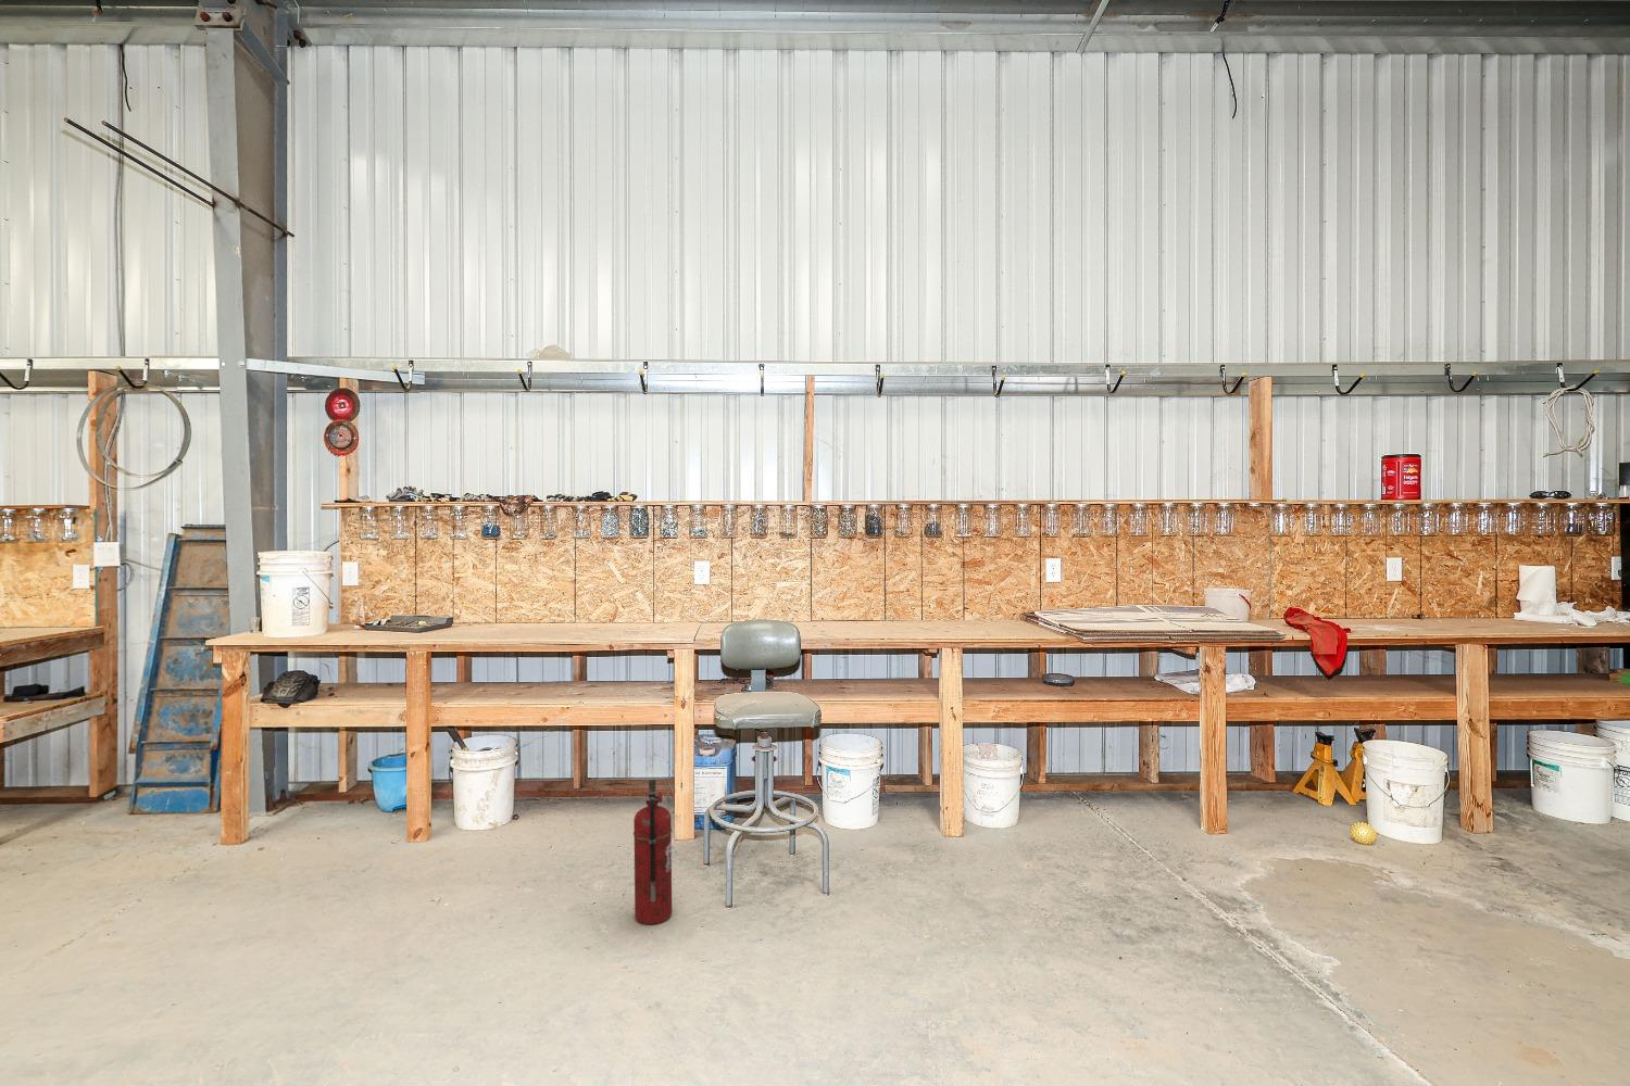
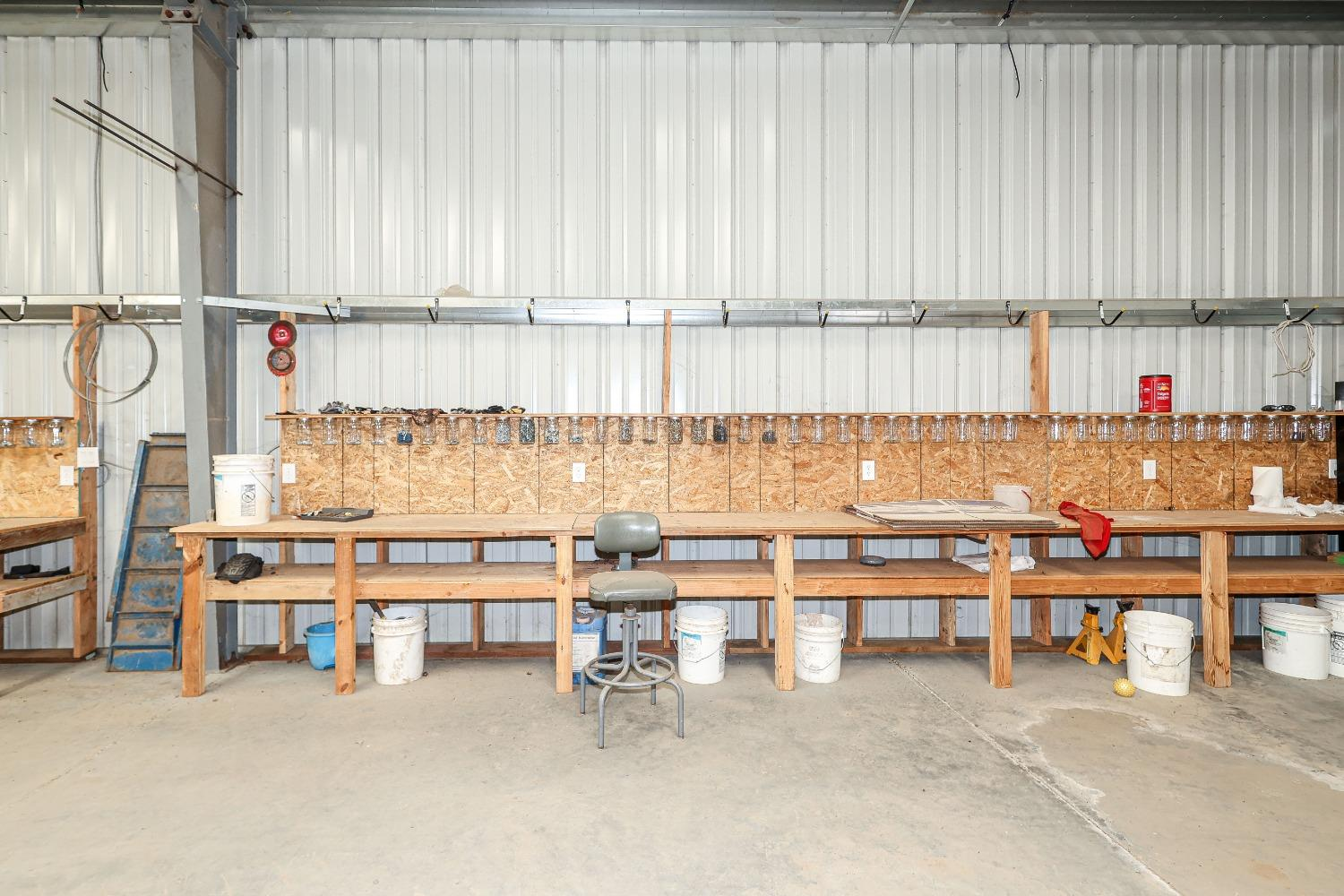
- fire extinguisher [632,778,673,925]
